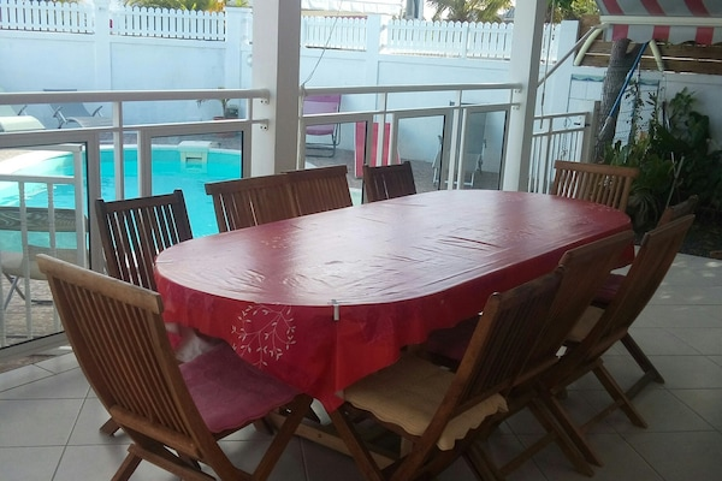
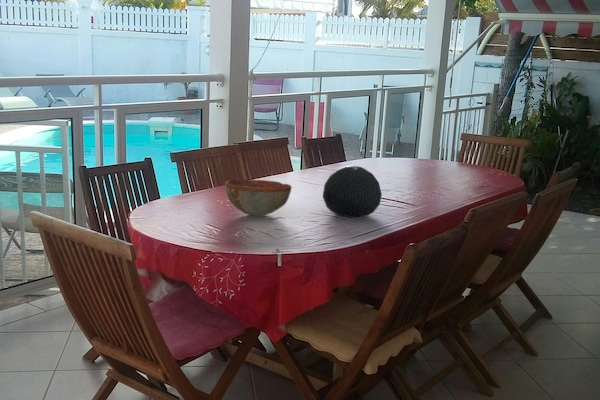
+ decorative ball [322,165,383,218]
+ bowl [224,179,293,217]
